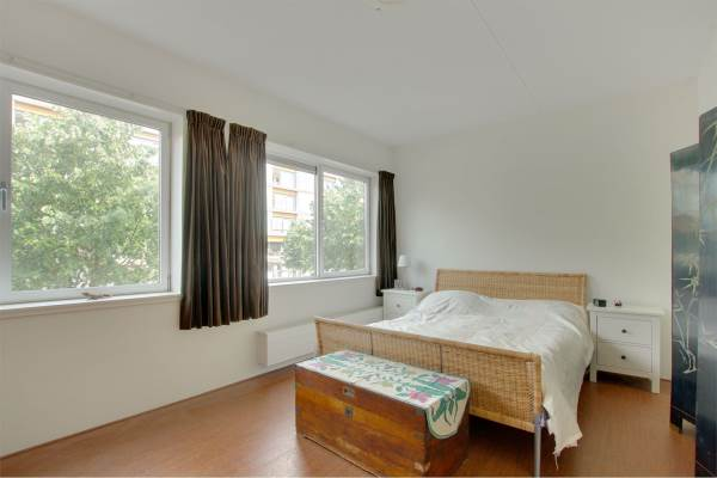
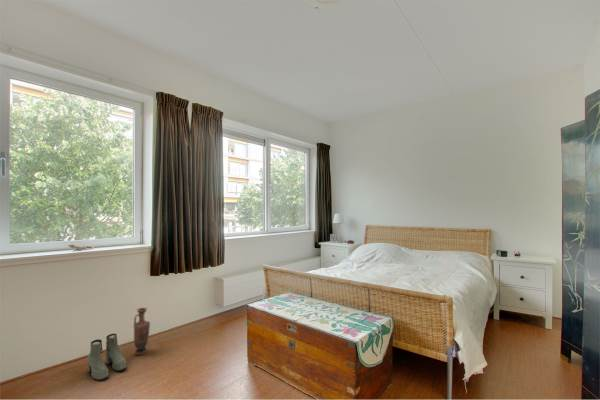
+ boots [87,333,127,381]
+ vase [133,307,151,356]
